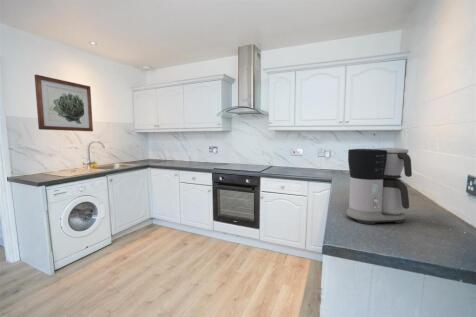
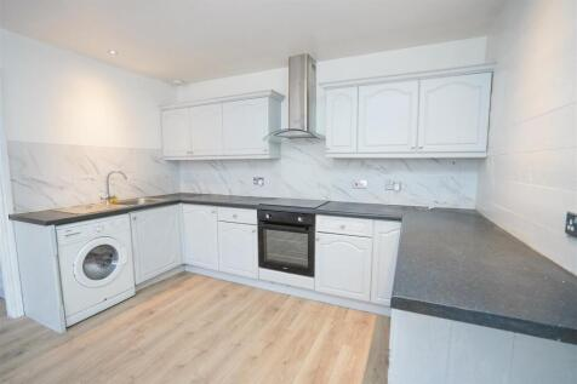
- coffee maker [345,147,413,225]
- wall art [34,74,94,132]
